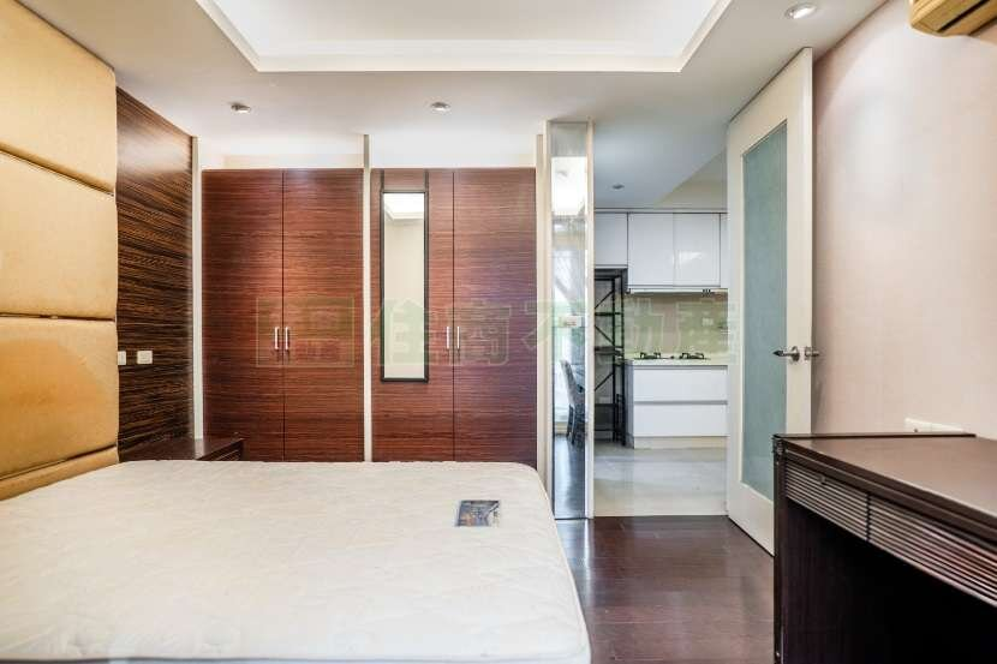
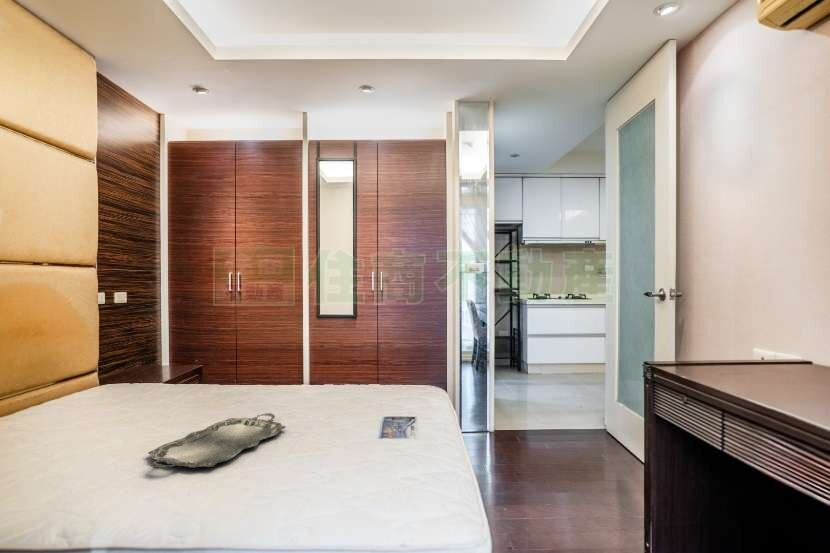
+ serving tray [147,412,287,469]
